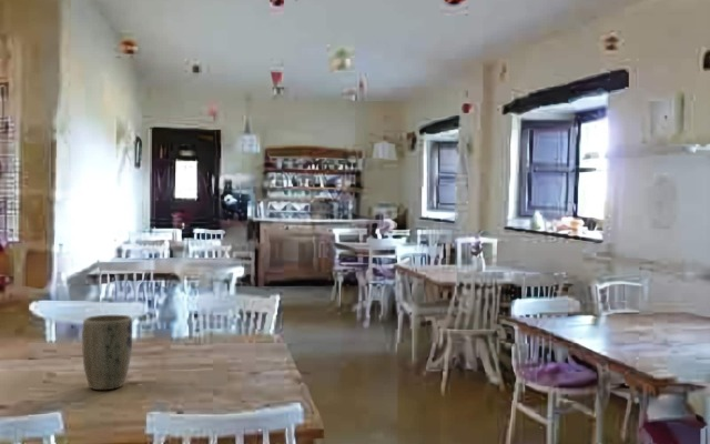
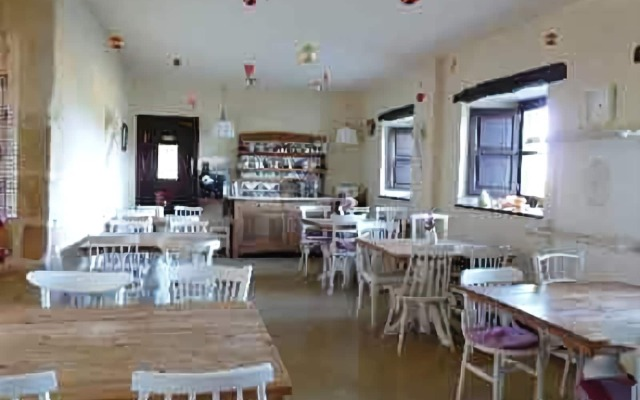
- plant pot [81,314,133,391]
